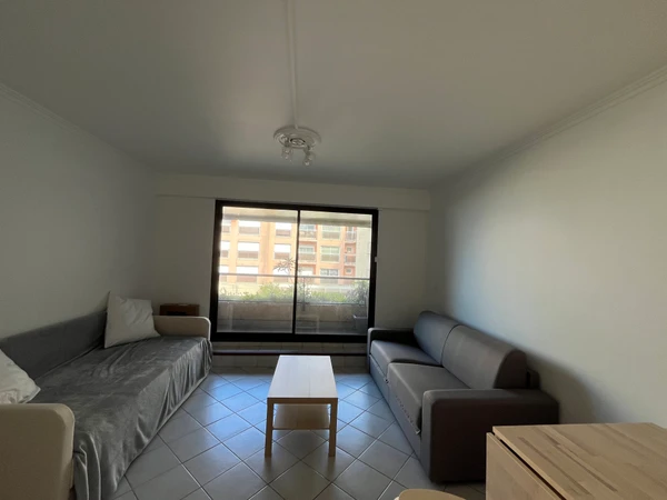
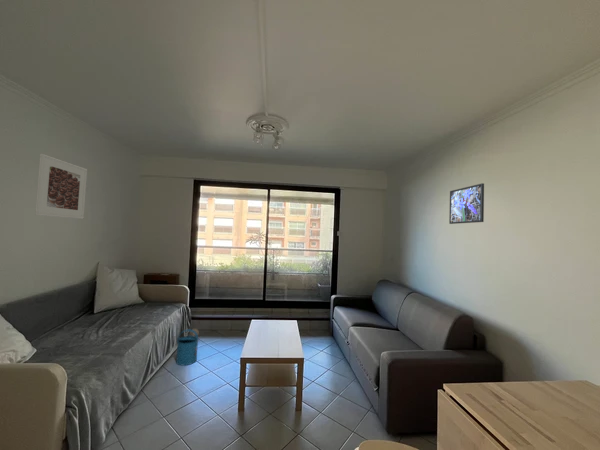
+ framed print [34,153,88,220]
+ watering can [175,328,200,366]
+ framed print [448,182,485,225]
